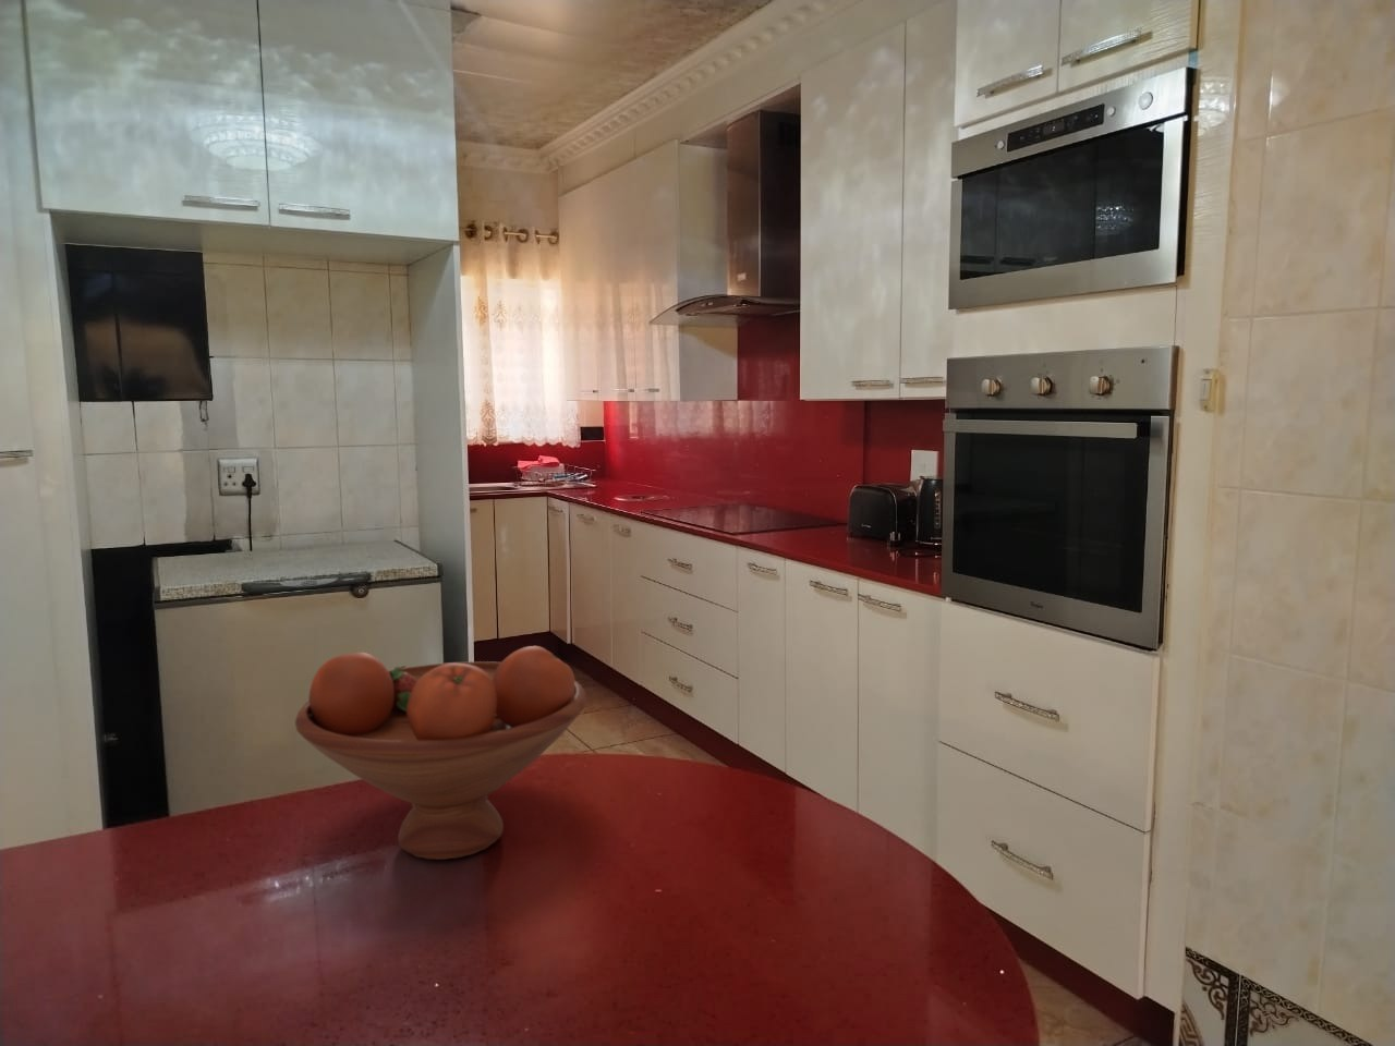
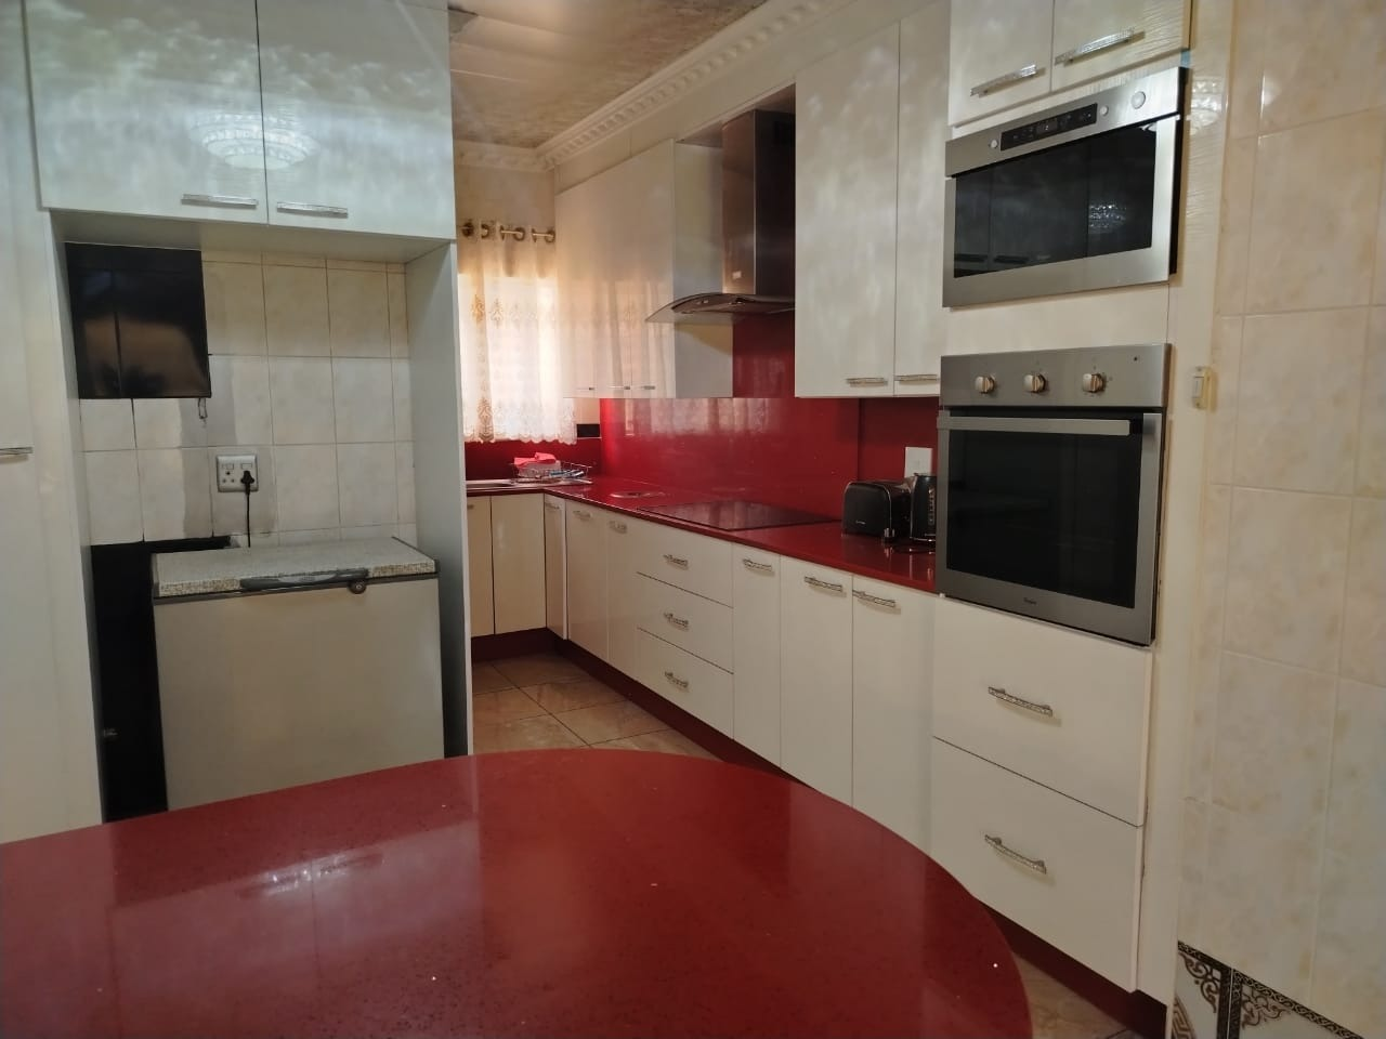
- fruit bowl [294,645,588,860]
